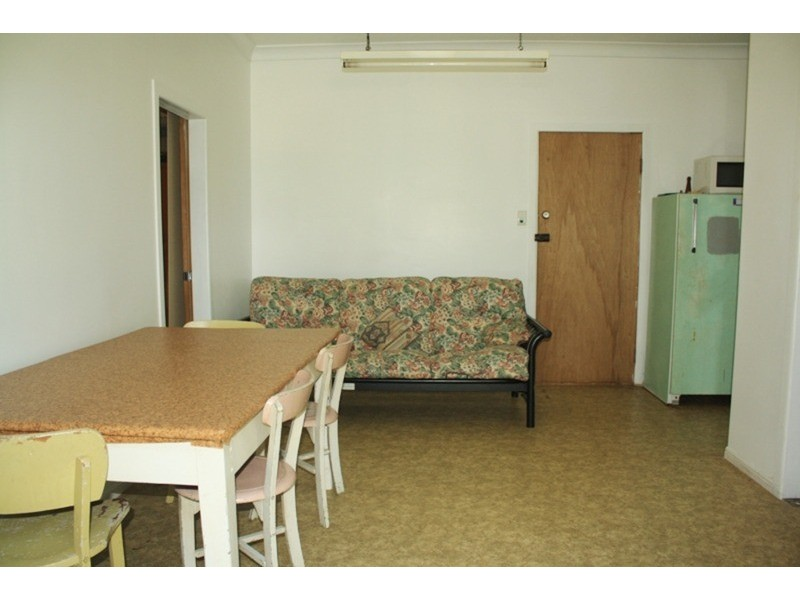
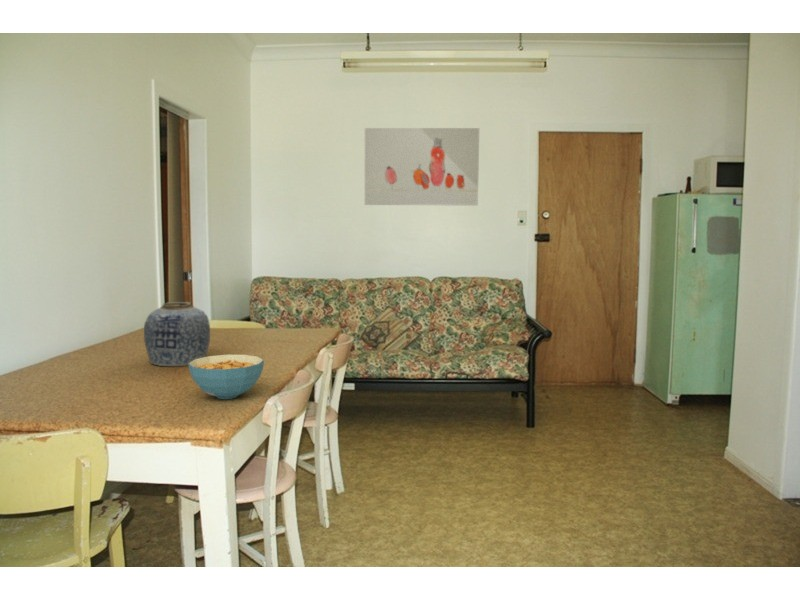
+ wall art [364,127,480,207]
+ vase [143,301,211,367]
+ cereal bowl [188,354,265,400]
